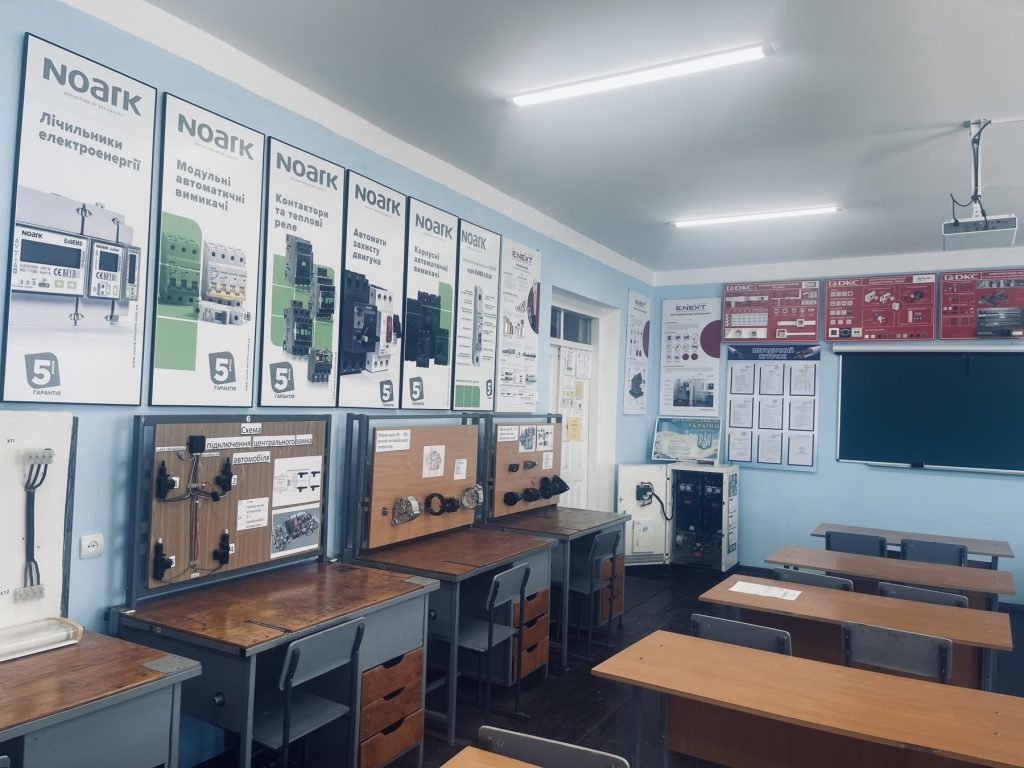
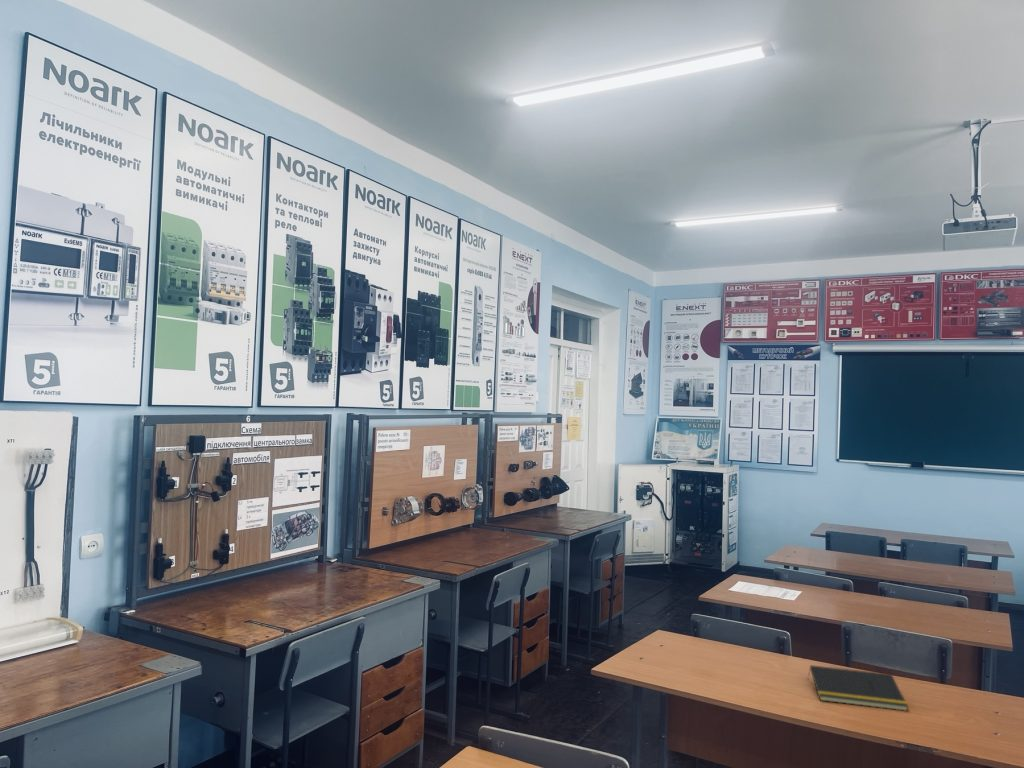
+ notepad [807,664,909,712]
